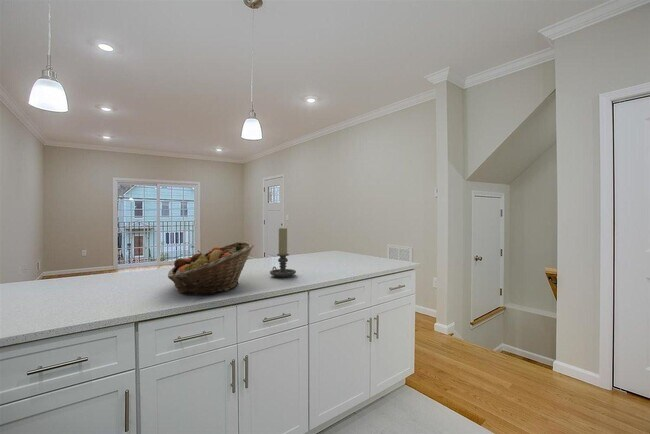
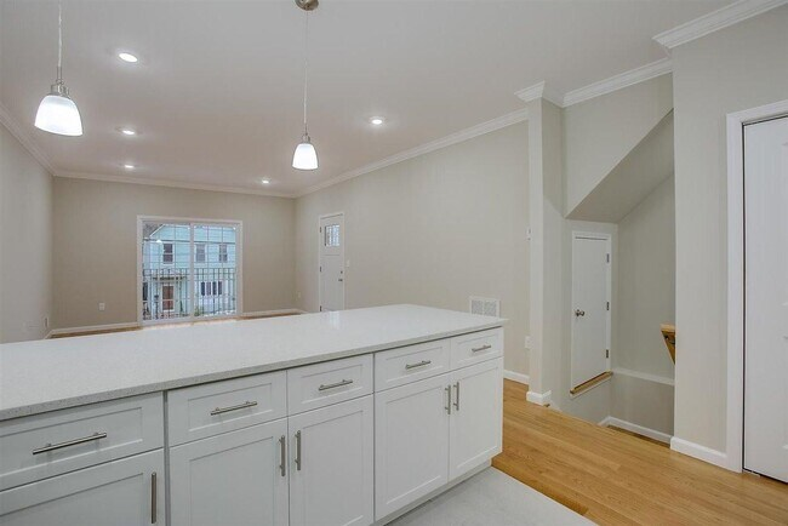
- candle holder [269,227,297,278]
- fruit basket [167,241,255,296]
